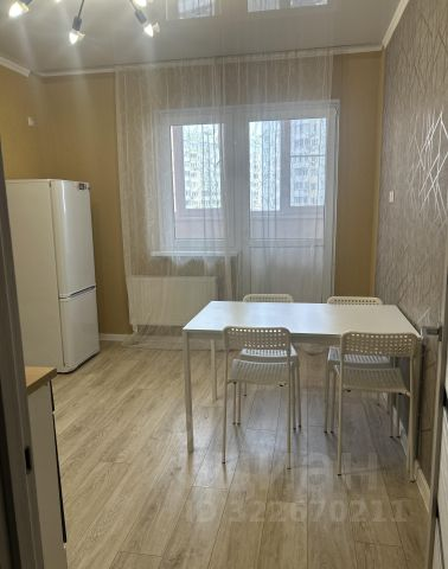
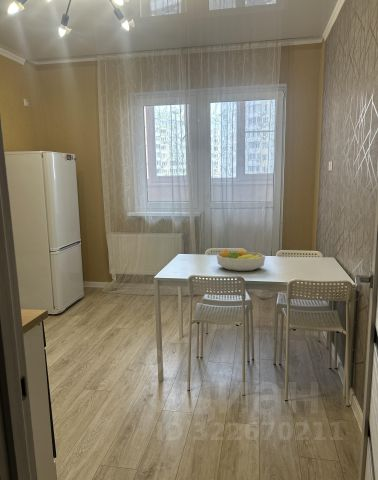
+ fruit bowl [216,248,266,272]
